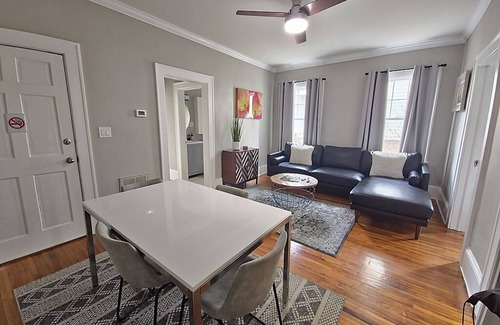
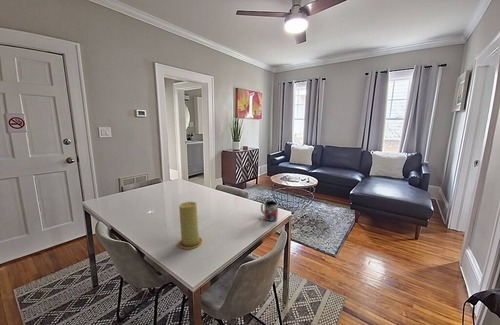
+ mug [260,200,279,222]
+ candle [178,201,204,250]
